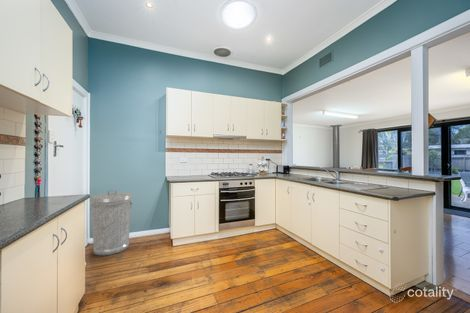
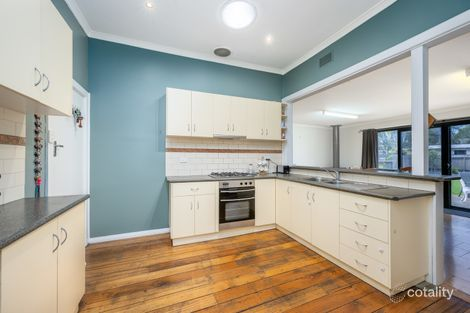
- trash can [89,189,133,257]
